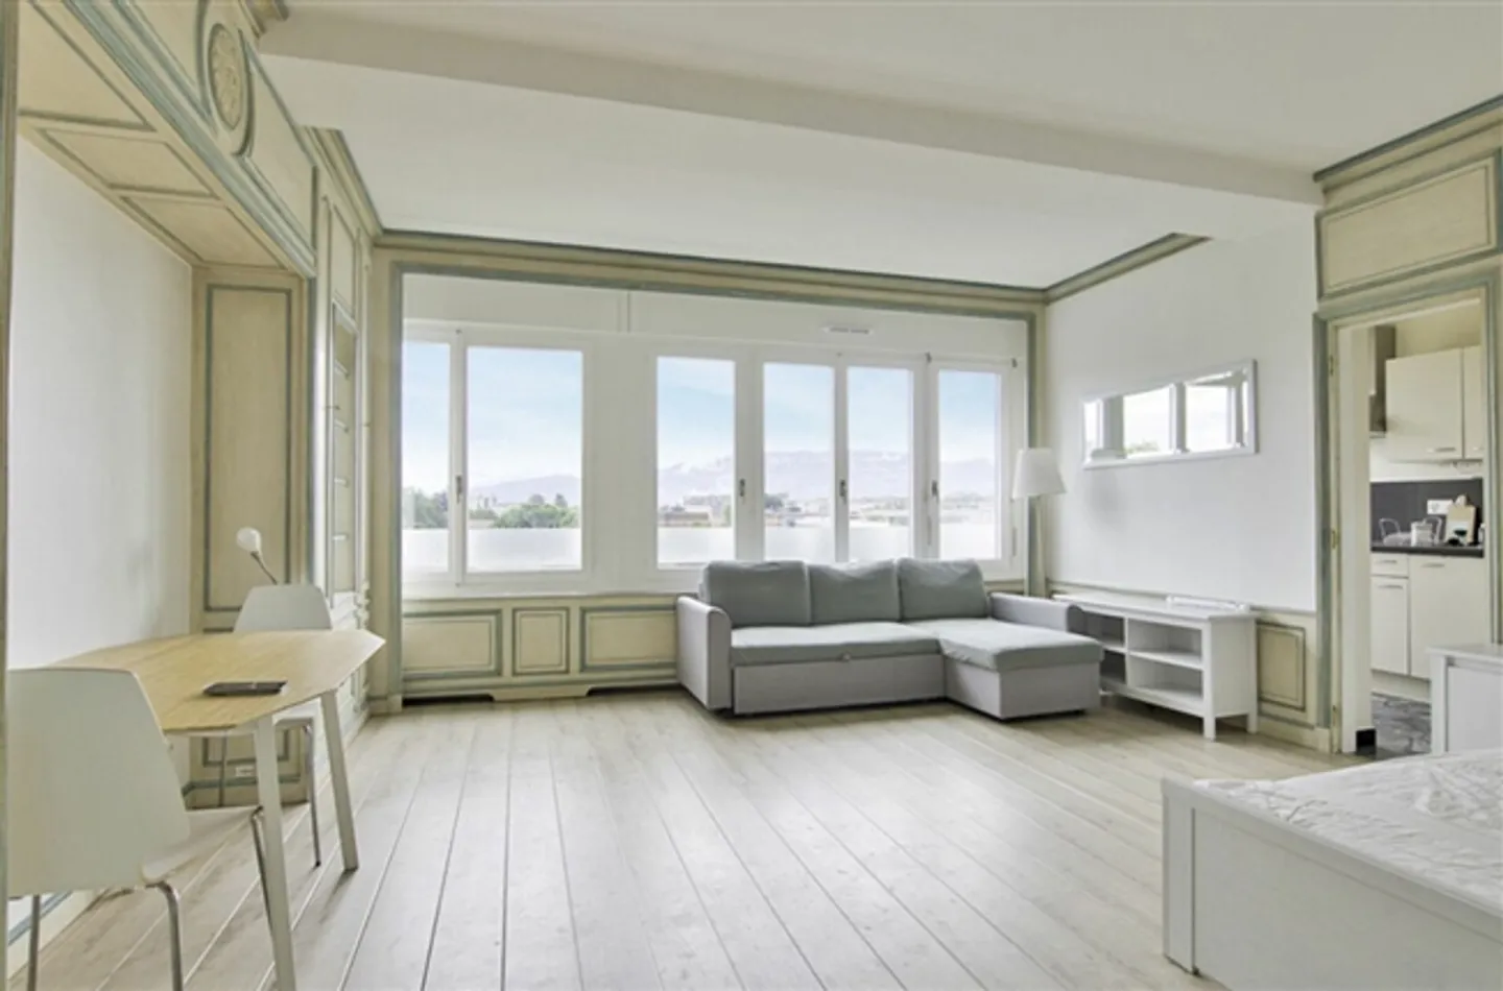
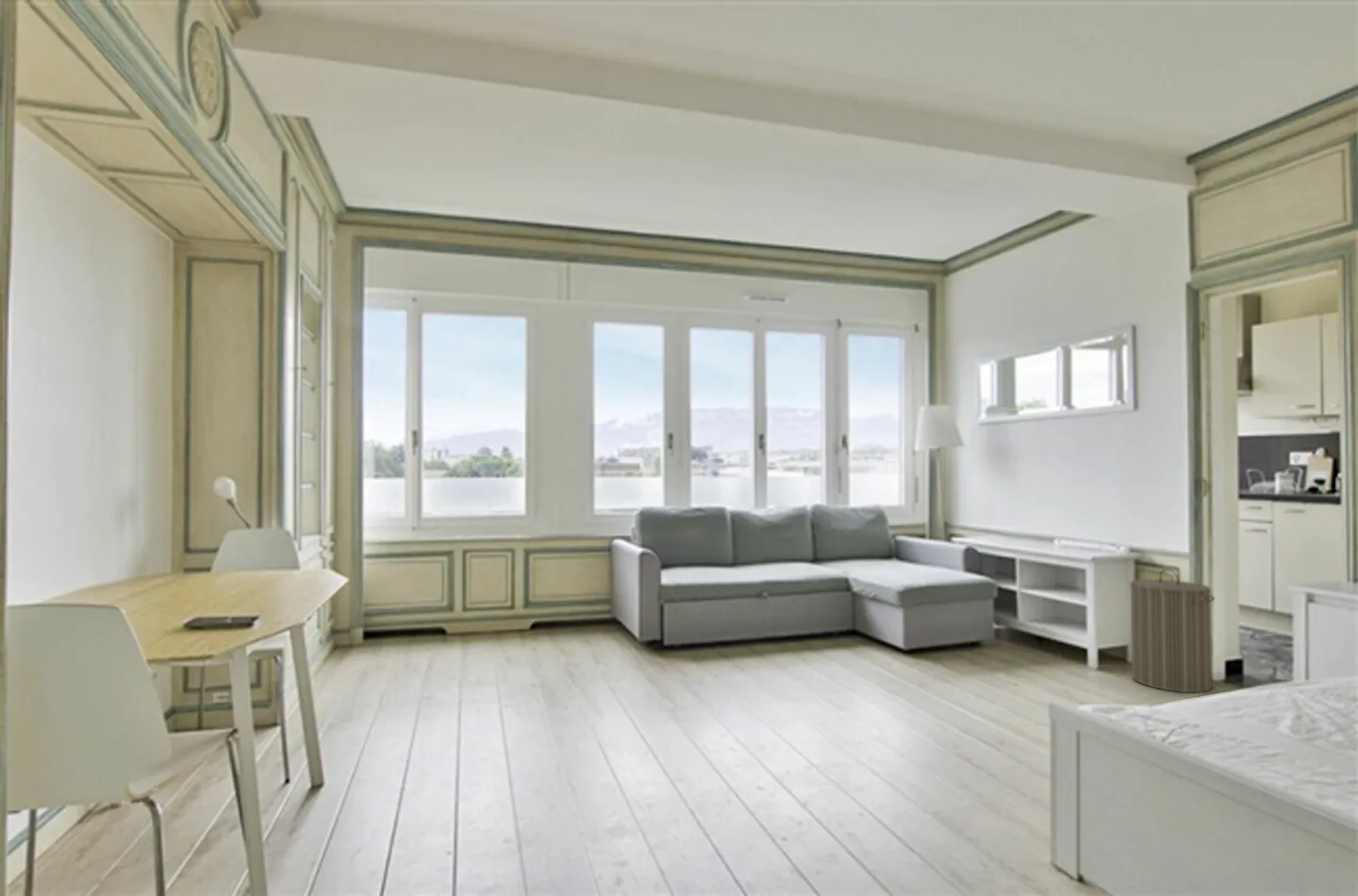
+ laundry hamper [1129,568,1216,693]
